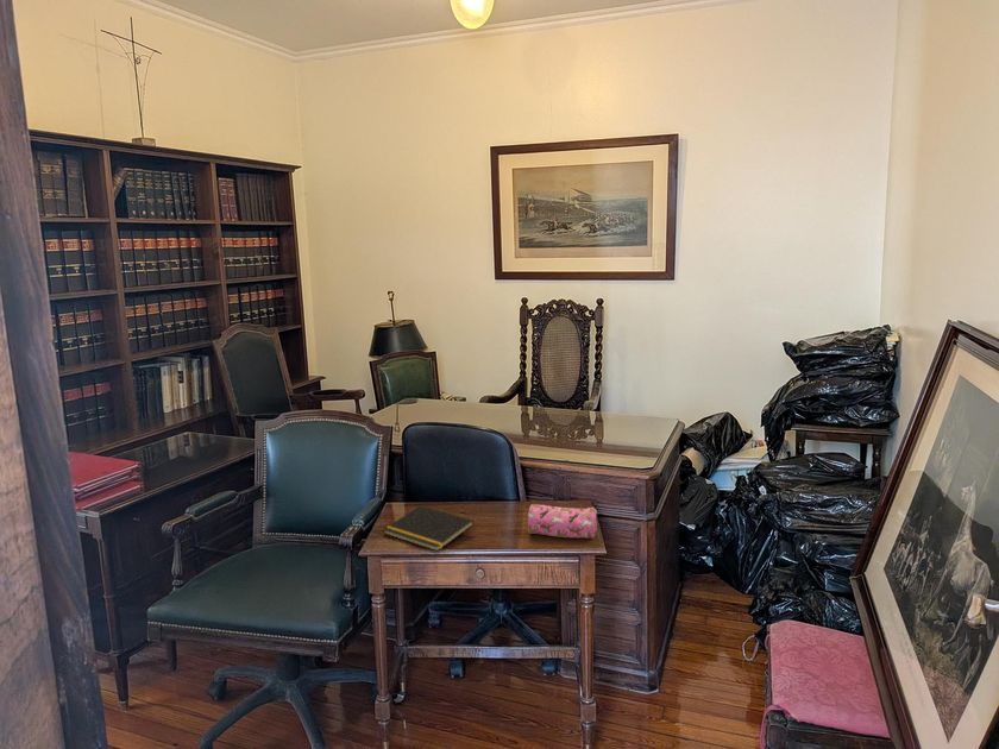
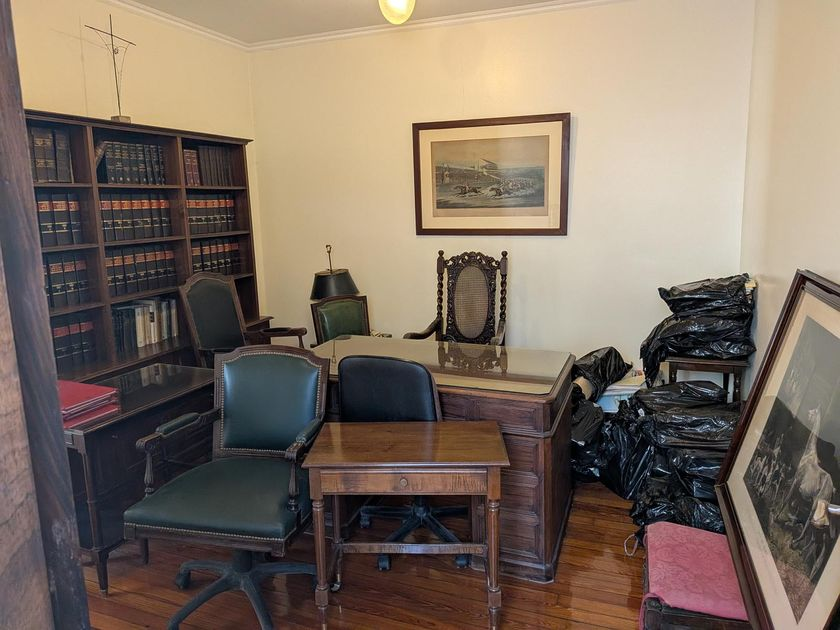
- notepad [382,504,476,552]
- pencil case [527,503,599,540]
